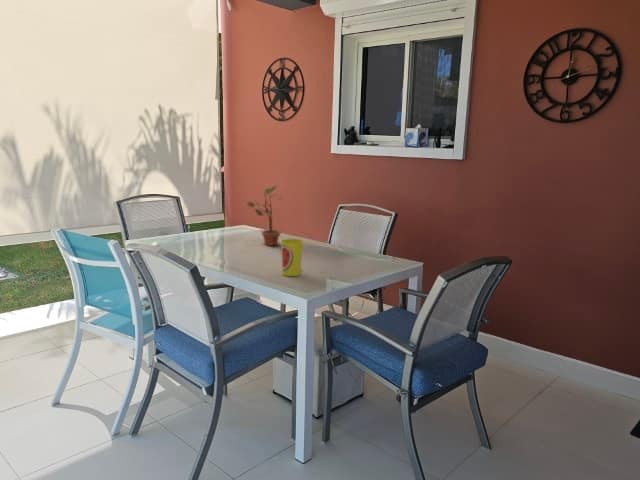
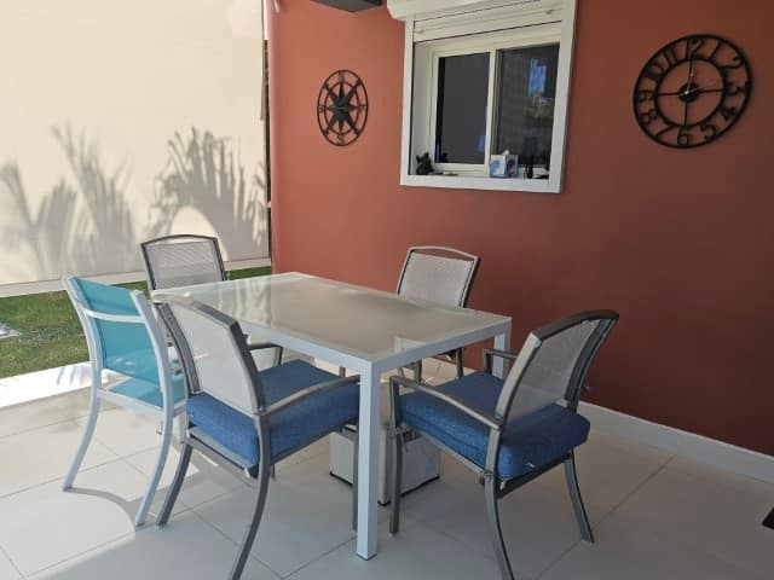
- cup [280,238,304,277]
- potted plant [246,185,283,247]
